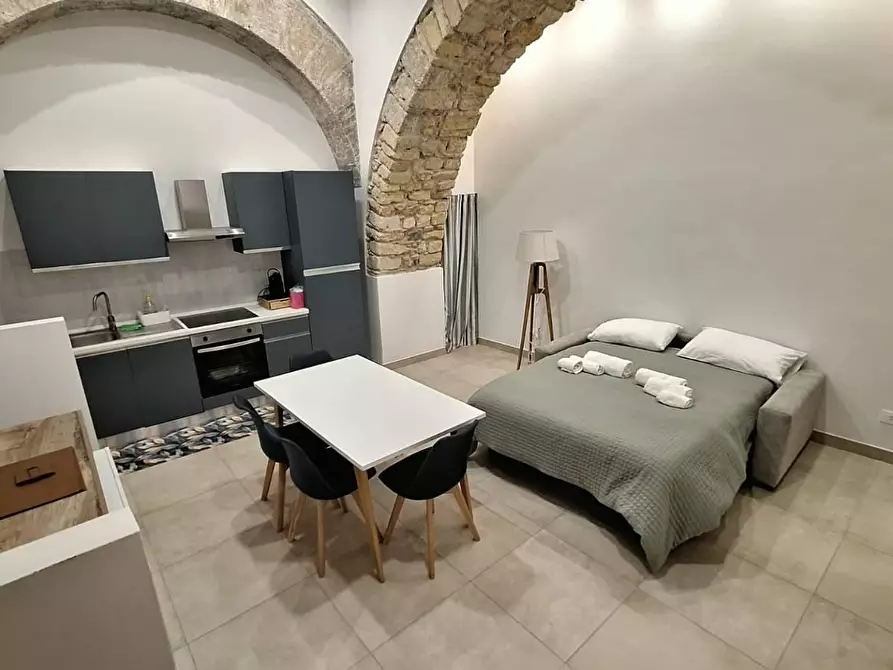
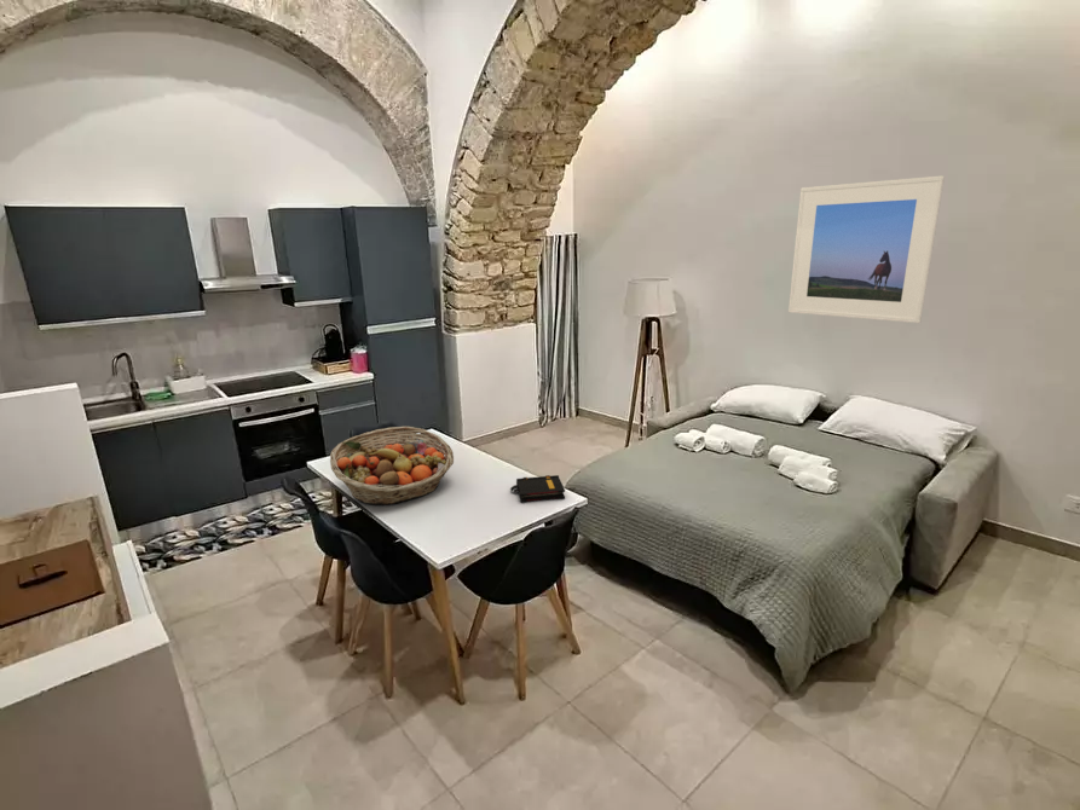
+ fruit basket [329,426,455,507]
+ book [509,474,566,503]
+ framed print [787,174,946,324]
